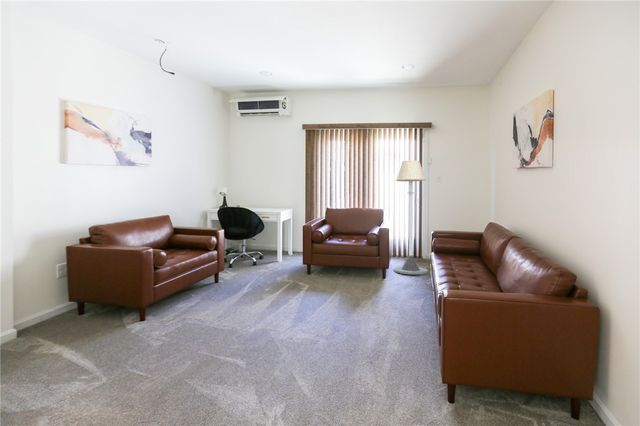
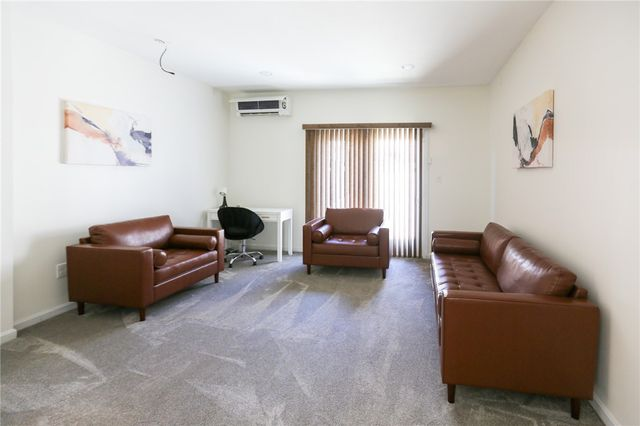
- floor lamp [392,159,429,275]
